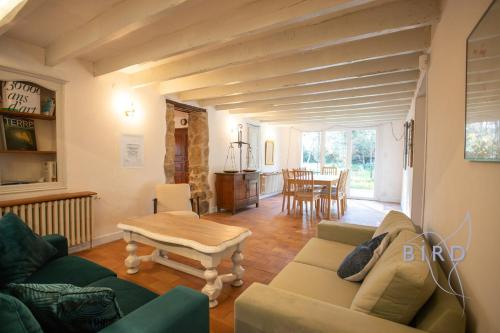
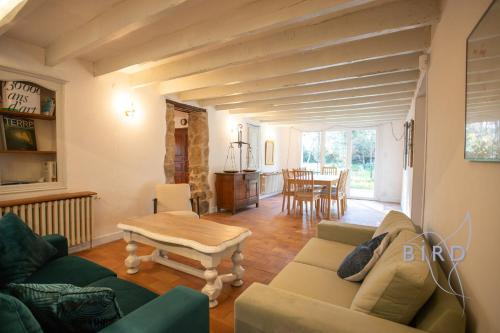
- wall art [119,131,145,170]
